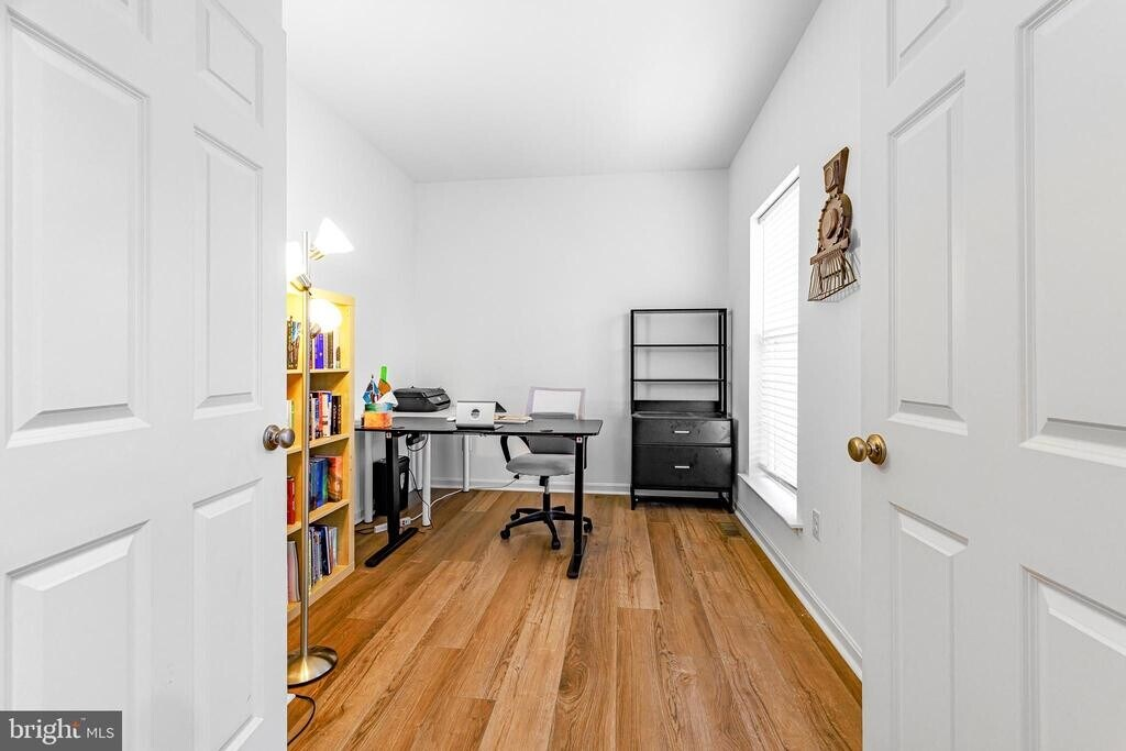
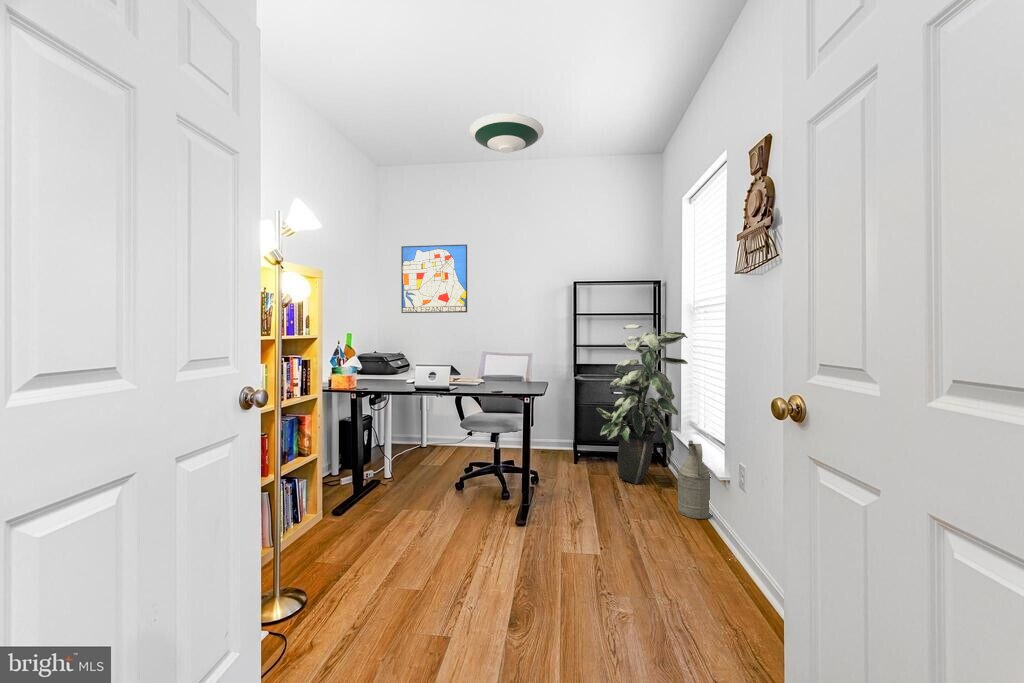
+ watering can [676,439,713,520]
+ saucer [468,112,545,154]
+ indoor plant [595,323,689,485]
+ wall art [400,243,468,314]
